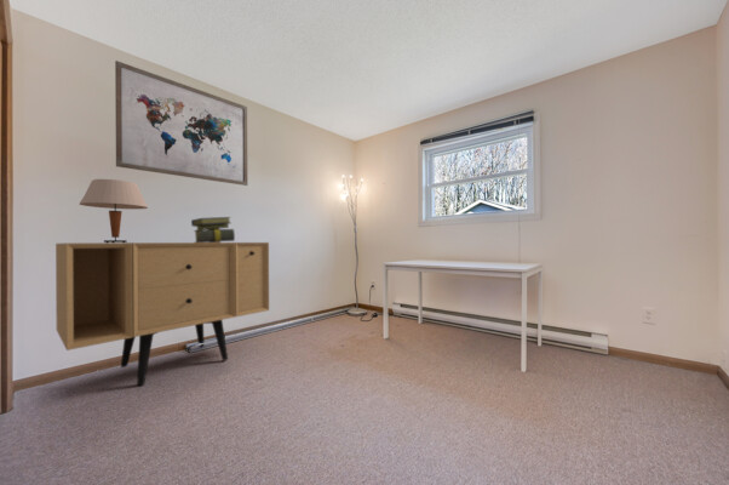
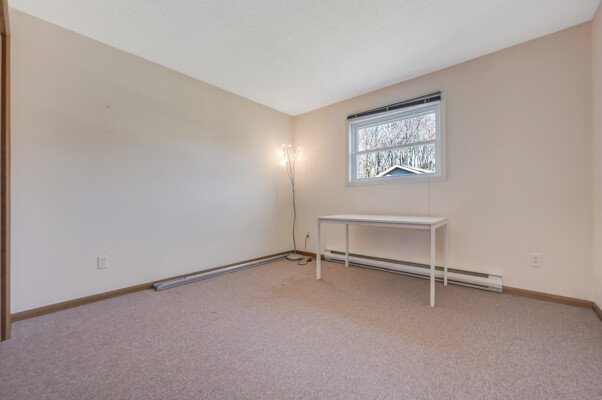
- table lamp [79,178,149,242]
- wall art [114,59,248,187]
- stack of books [190,216,236,242]
- sideboard [54,241,270,387]
